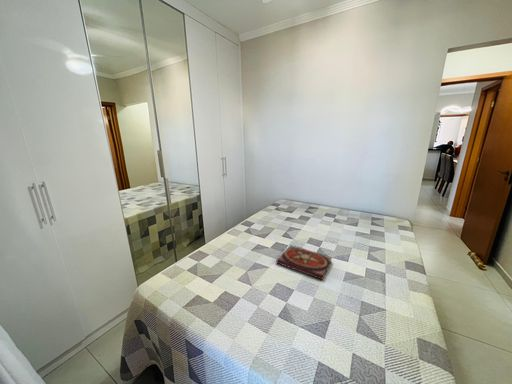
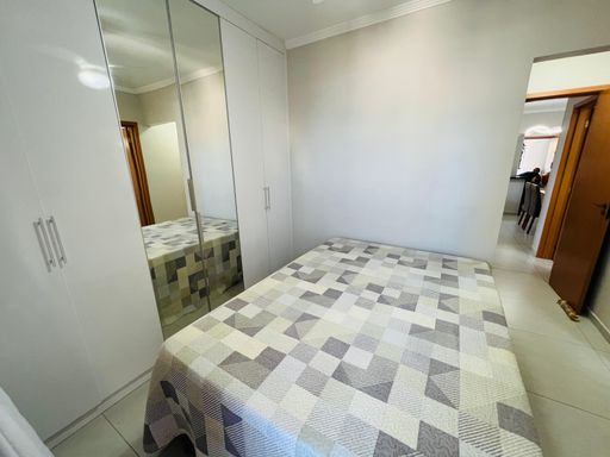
- book [275,244,333,281]
